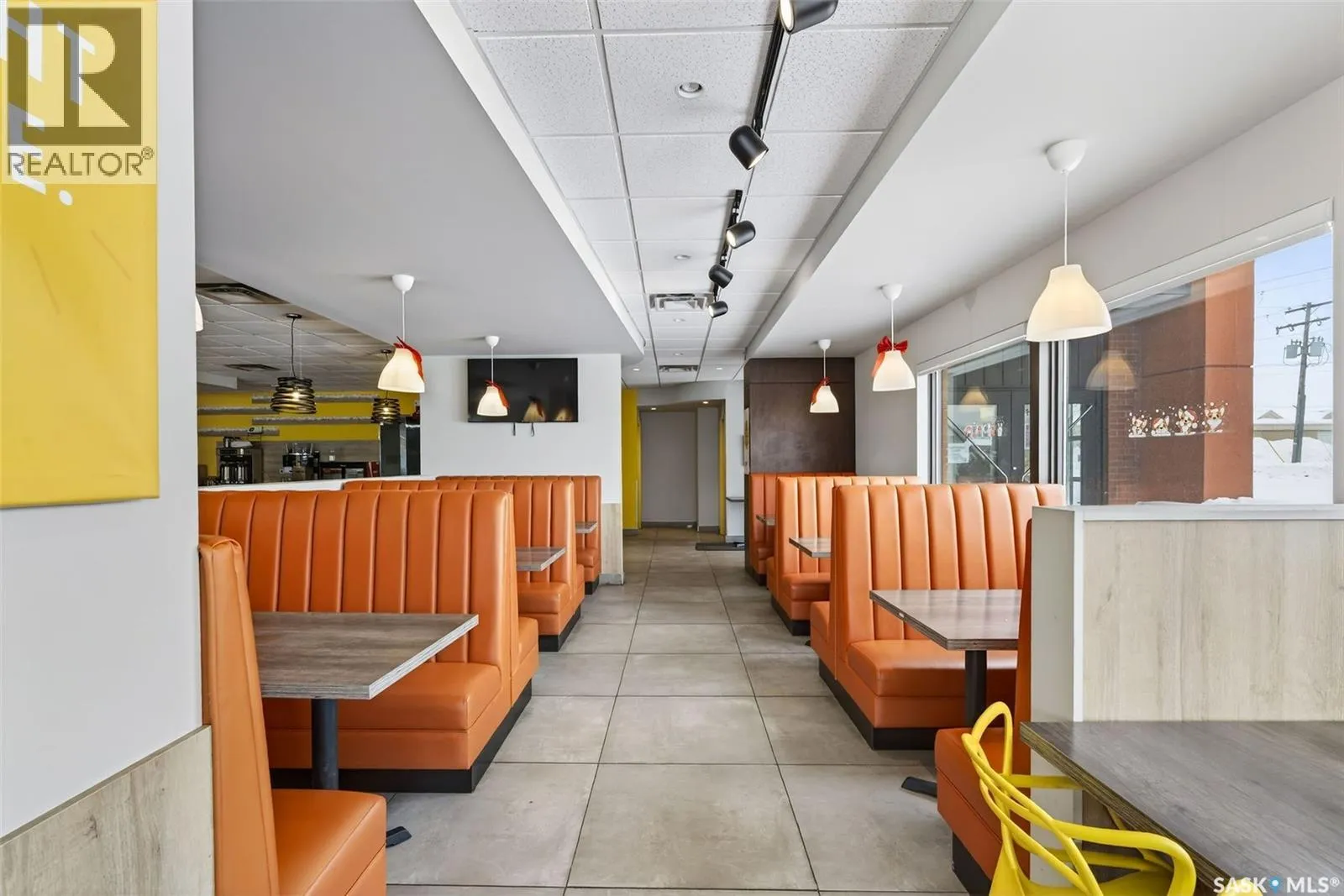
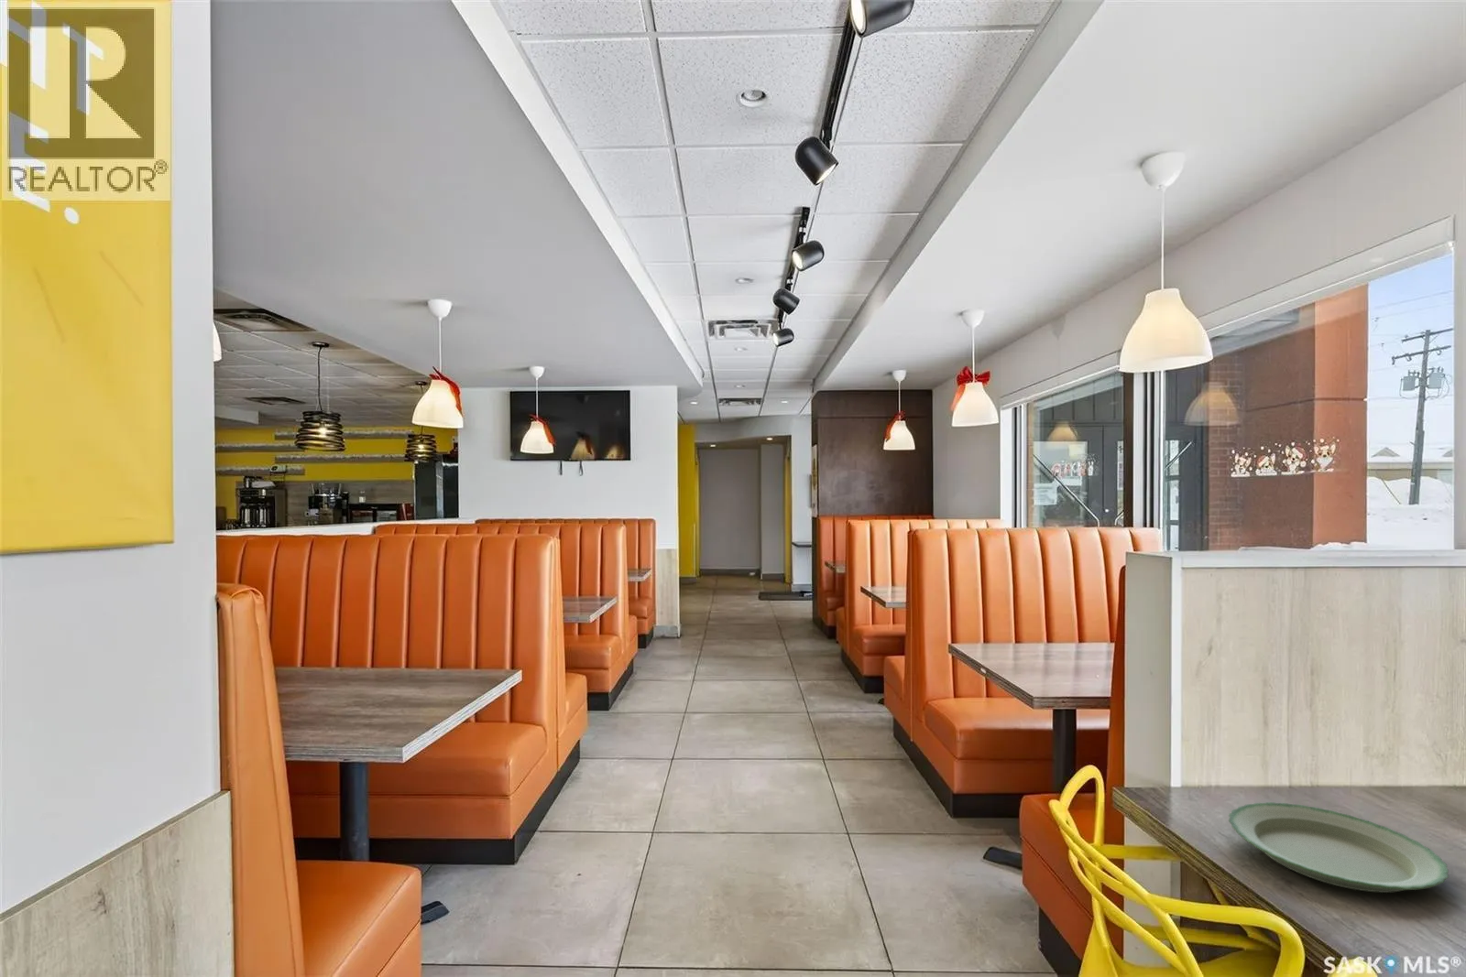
+ plate [1228,801,1450,894]
